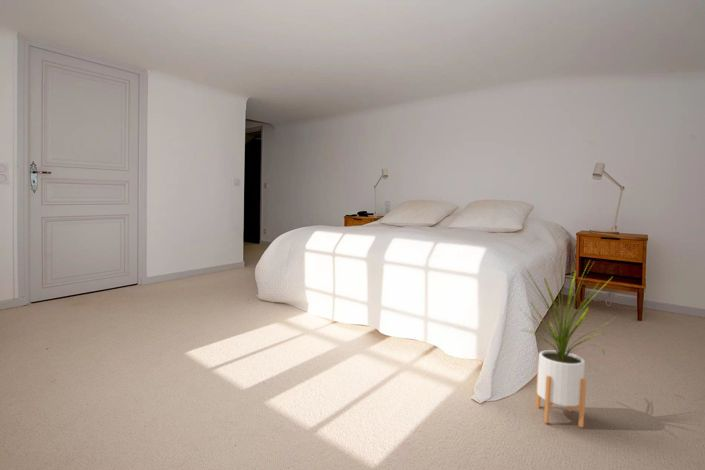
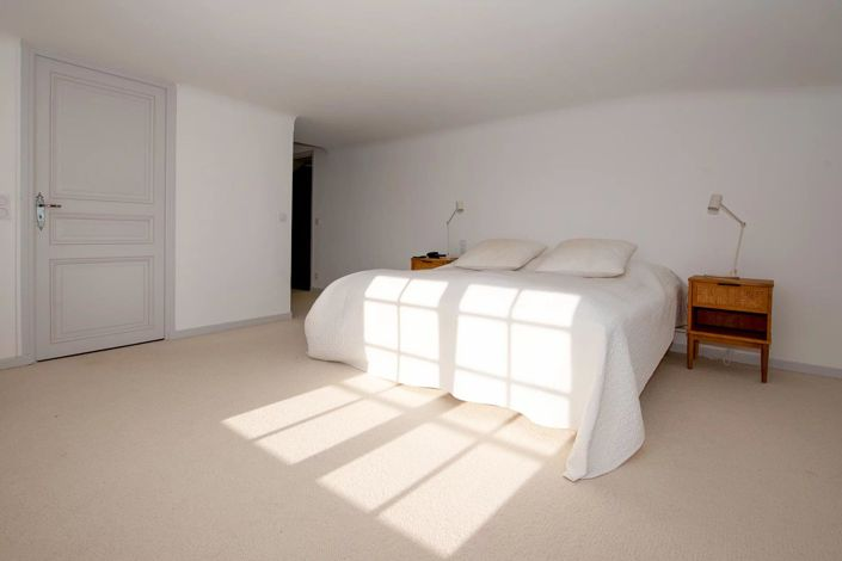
- house plant [517,258,615,428]
